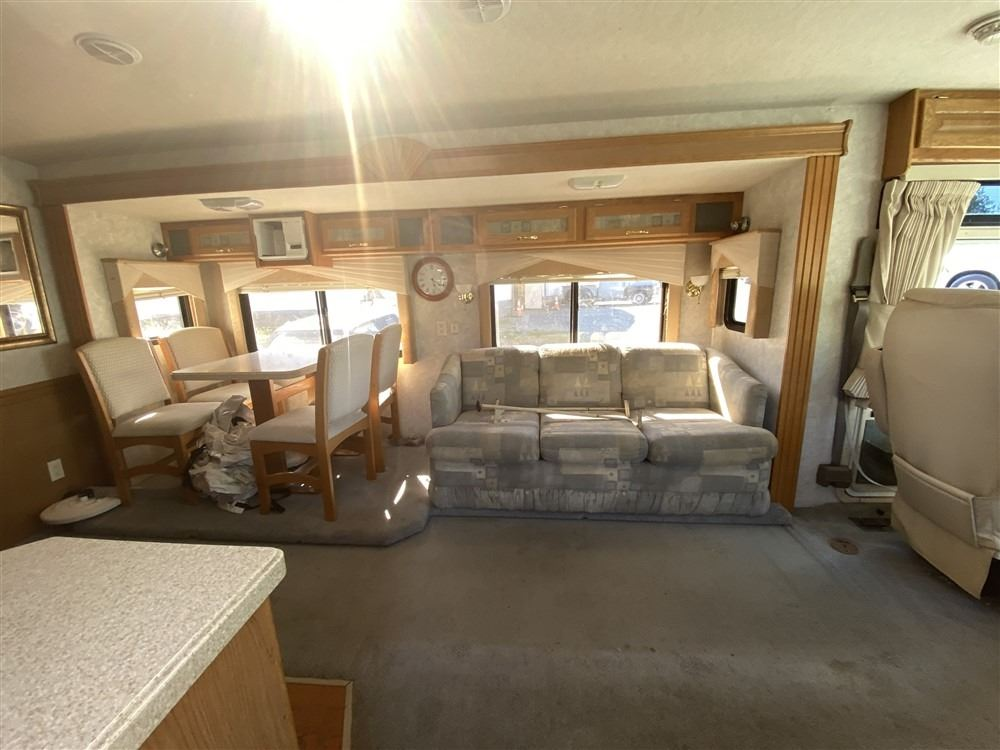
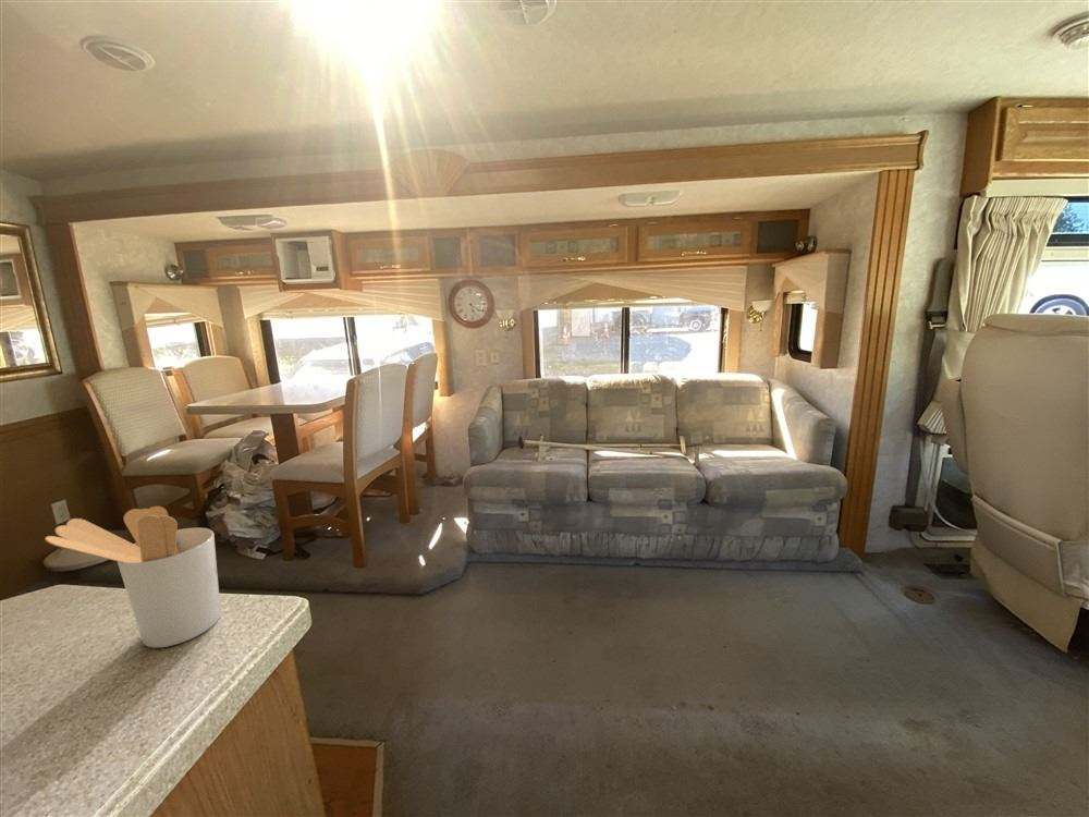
+ utensil holder [44,505,222,648]
